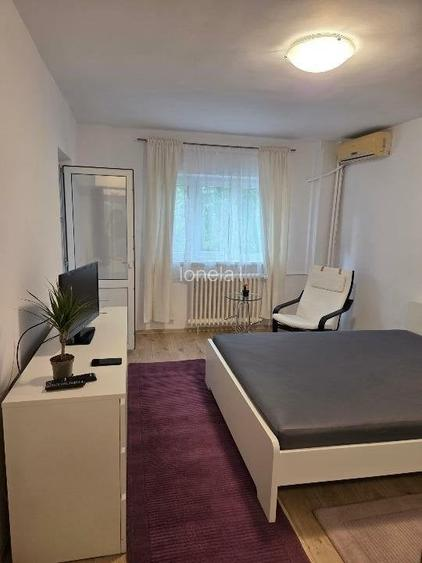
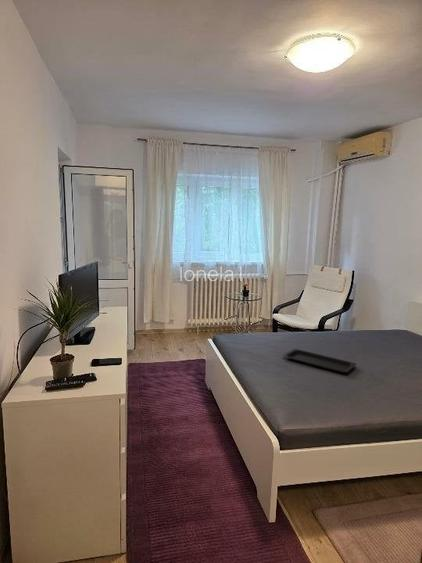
+ serving tray [282,348,357,374]
